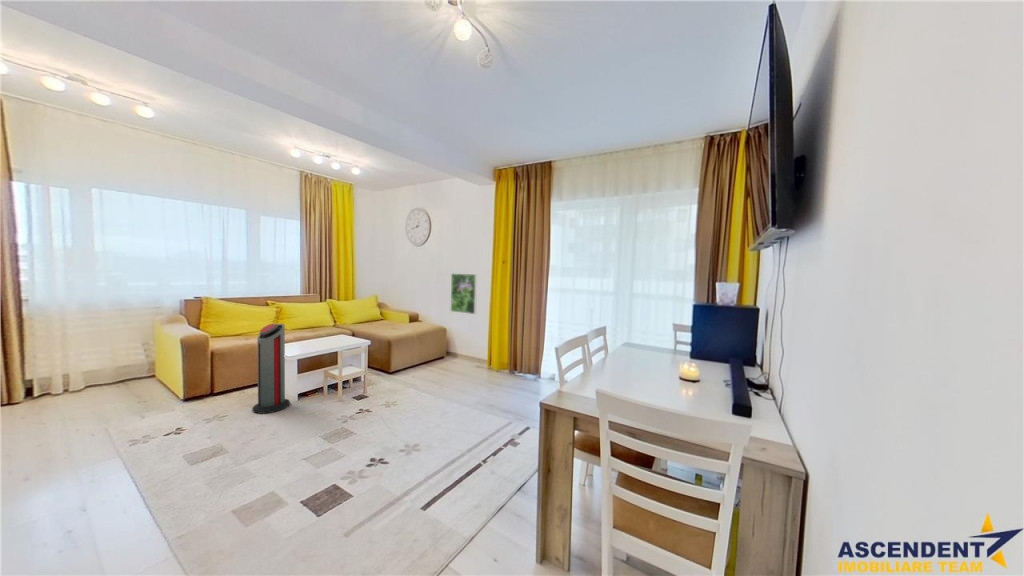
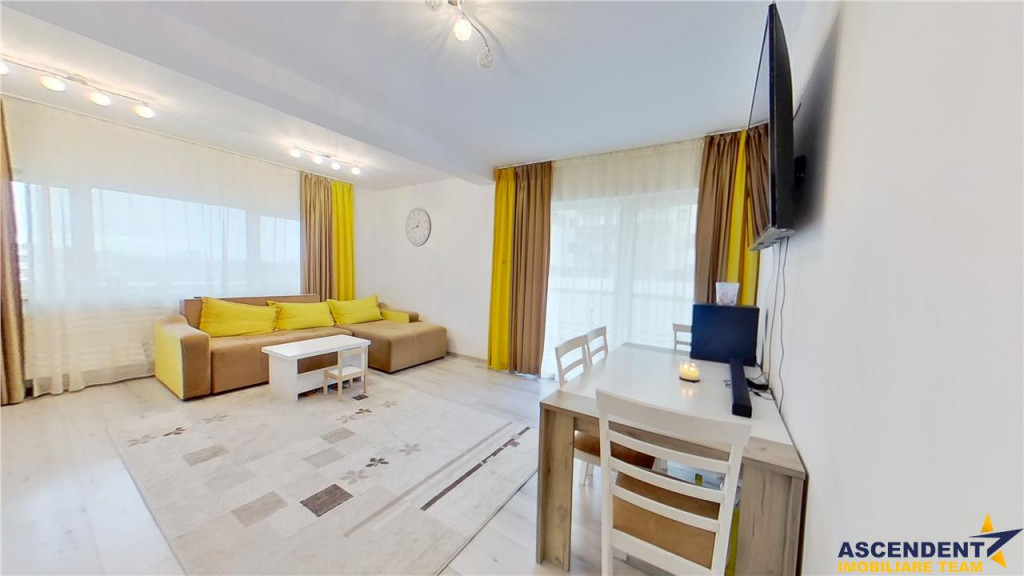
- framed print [450,272,478,315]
- air purifier [251,323,291,415]
